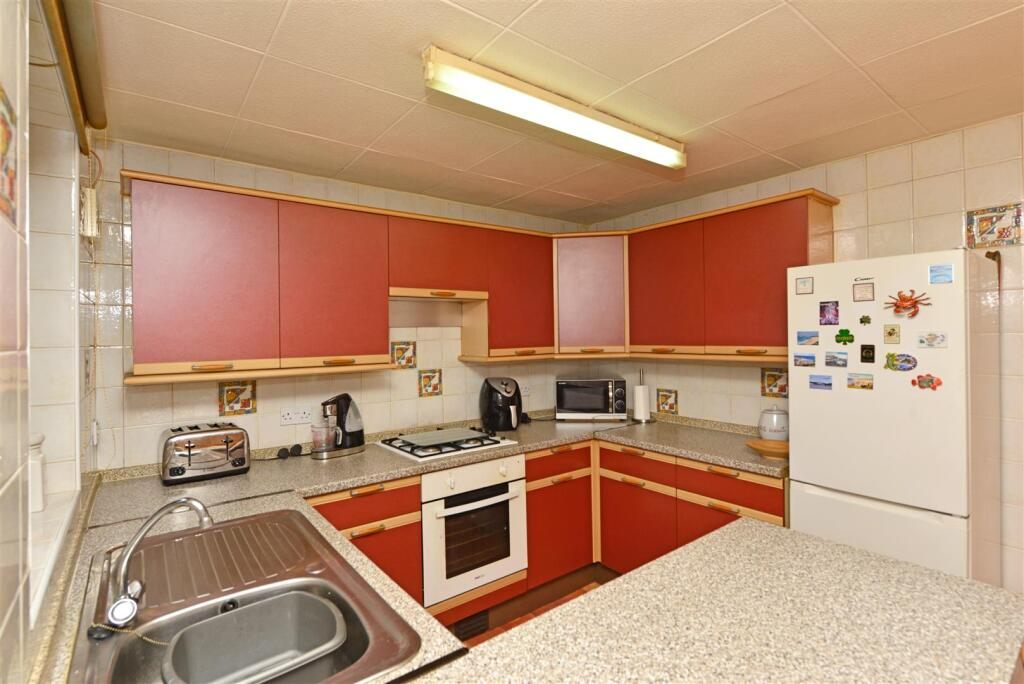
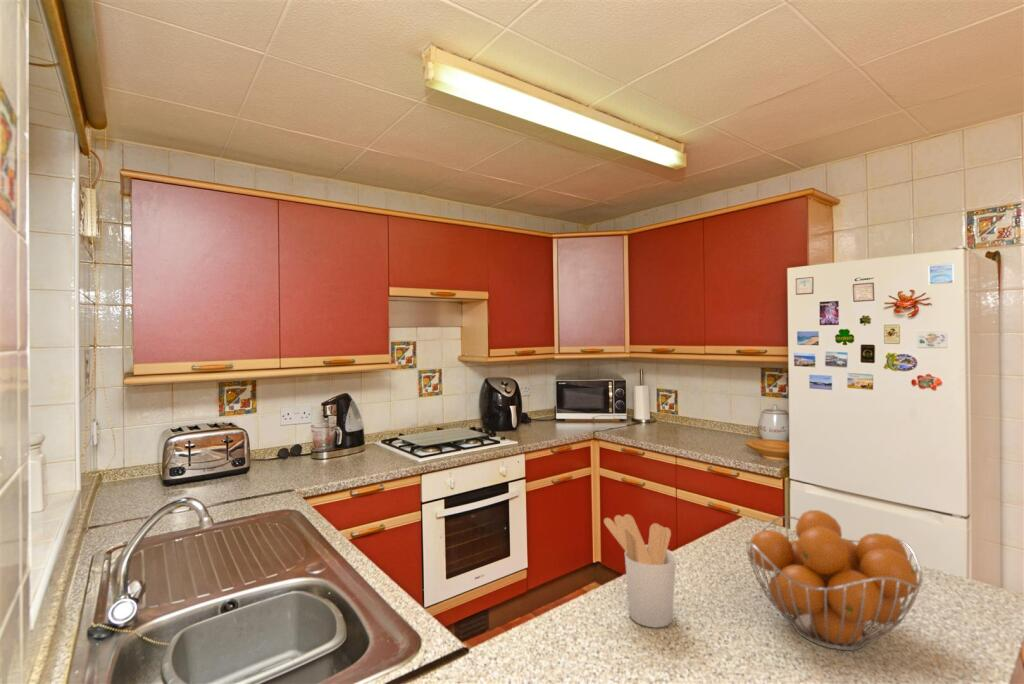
+ utensil holder [603,513,677,629]
+ fruit basket [744,509,923,651]
